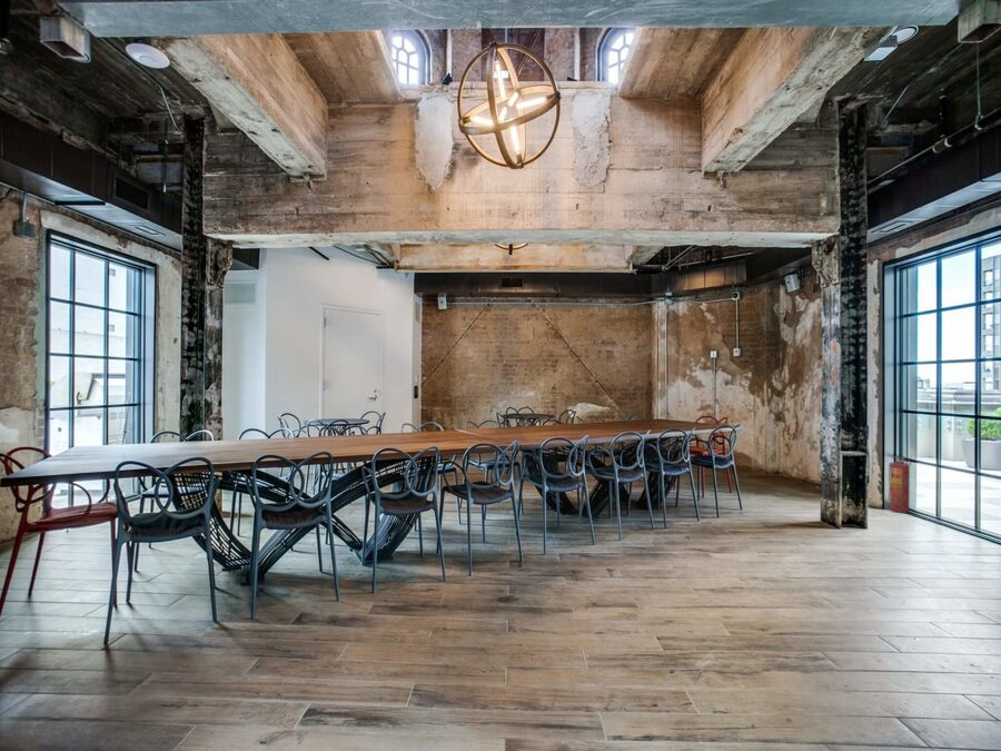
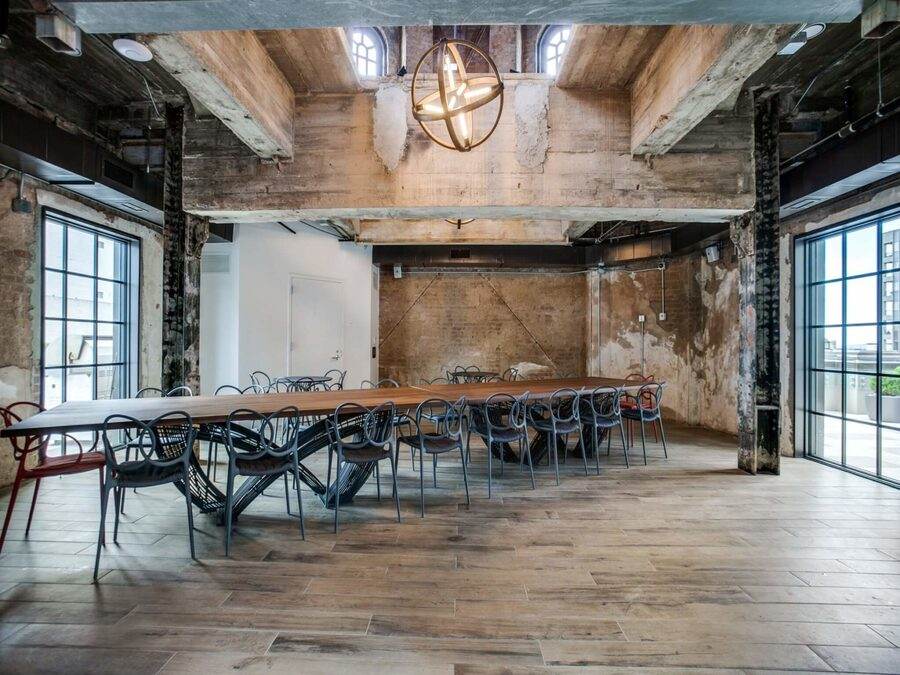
- fire extinguisher [888,456,912,514]
